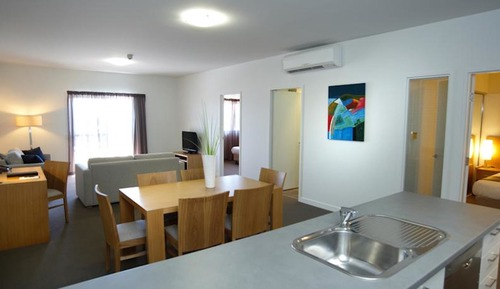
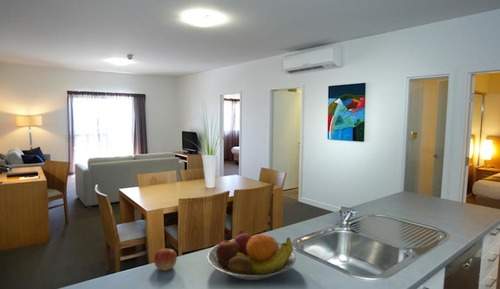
+ apple [153,248,178,272]
+ fruit bowl [206,229,297,281]
